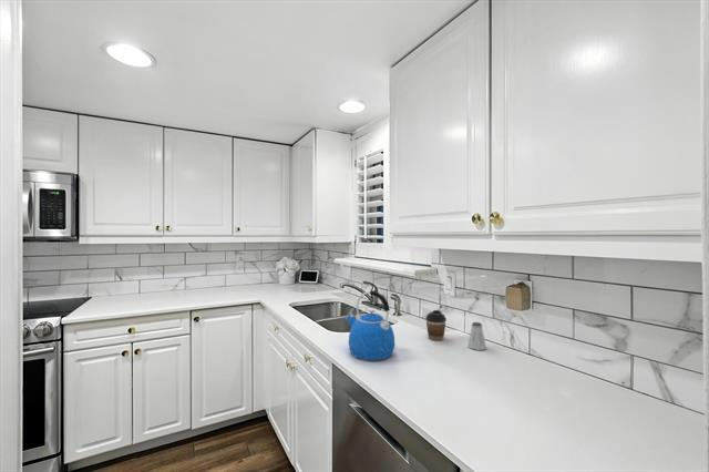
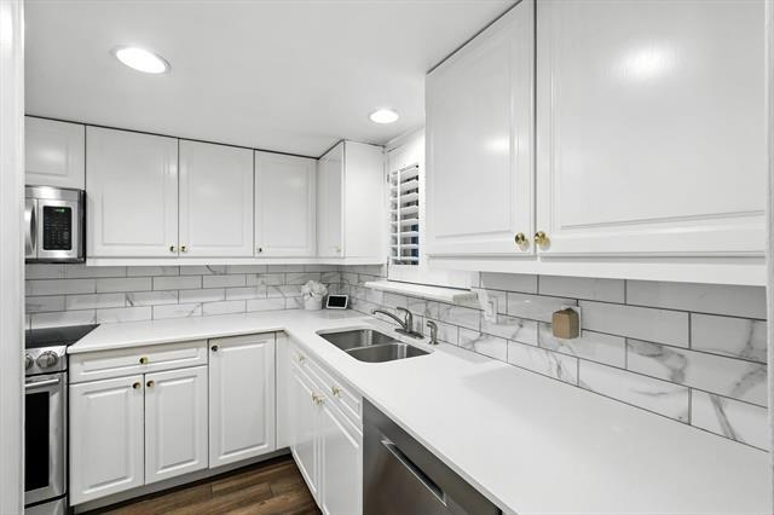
- kettle [345,289,395,361]
- coffee cup [424,309,448,341]
- saltshaker [466,321,487,351]
